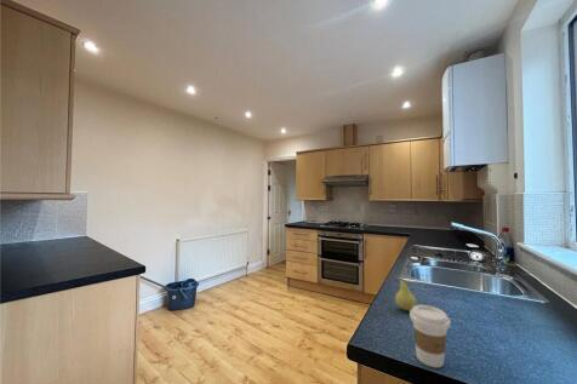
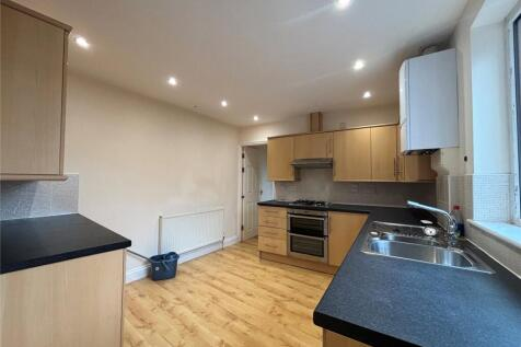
- fruit [393,274,417,311]
- coffee cup [409,304,452,368]
